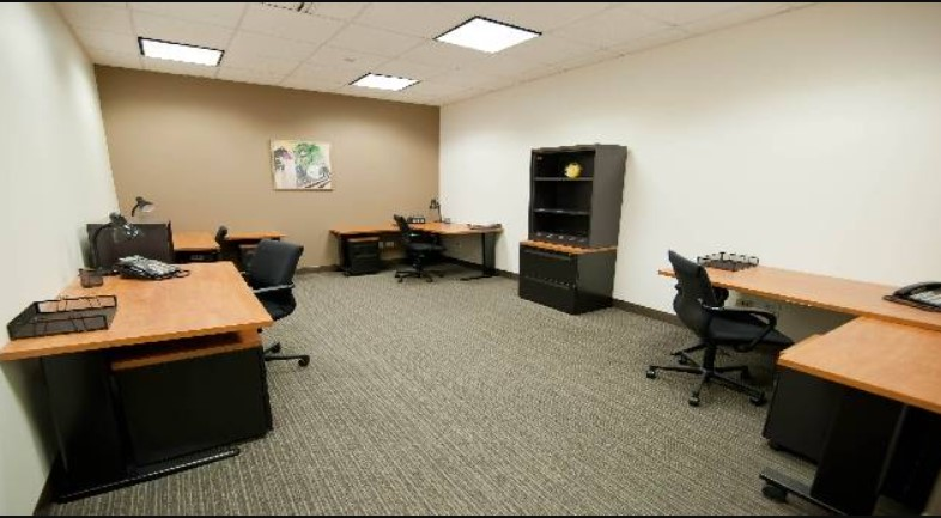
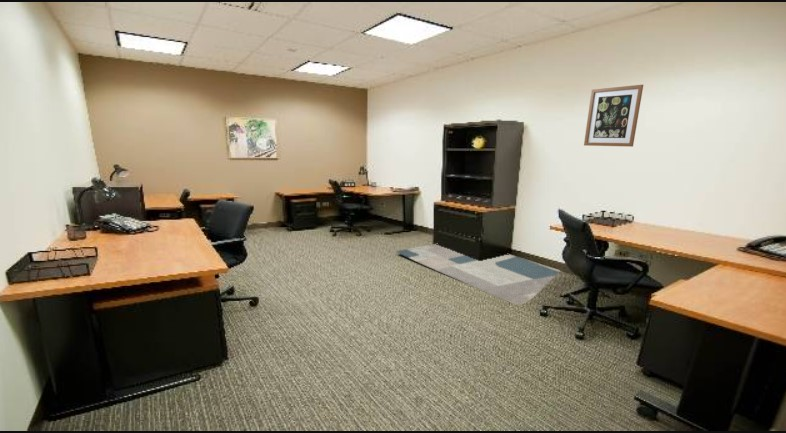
+ wall art [583,84,644,148]
+ rug [395,243,562,306]
